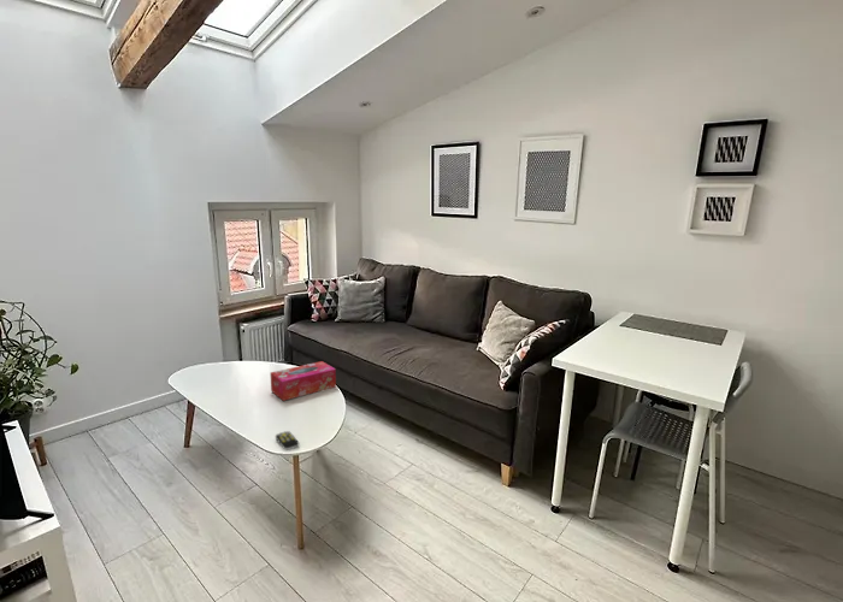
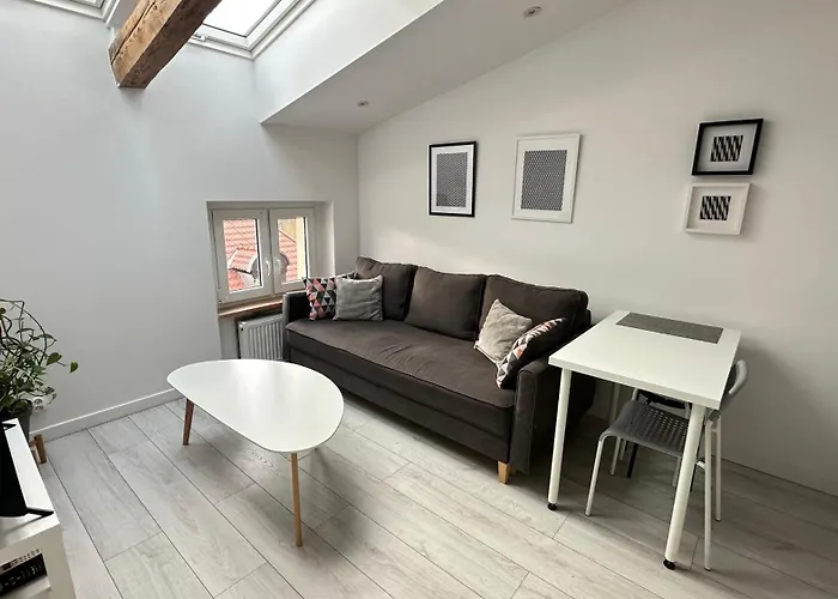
- tissue box [269,360,337,402]
- remote control [275,430,300,452]
